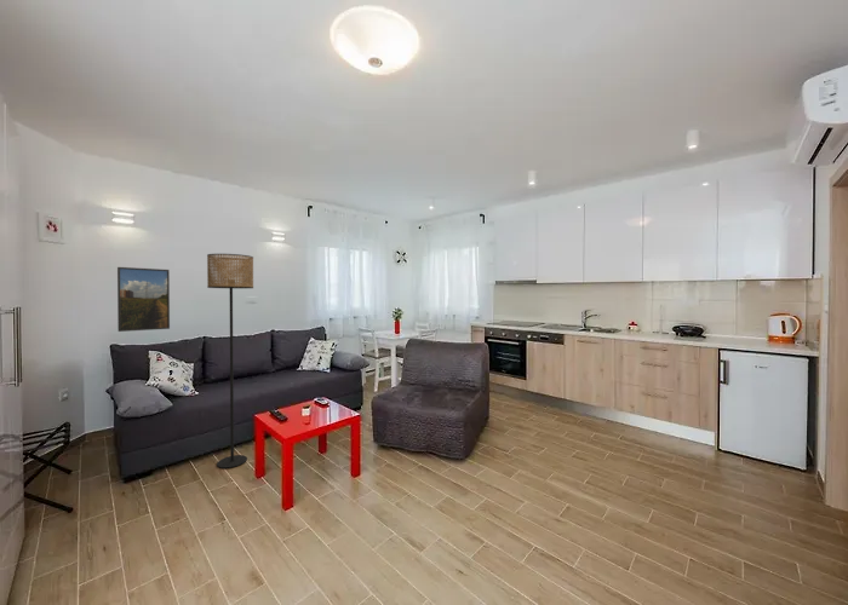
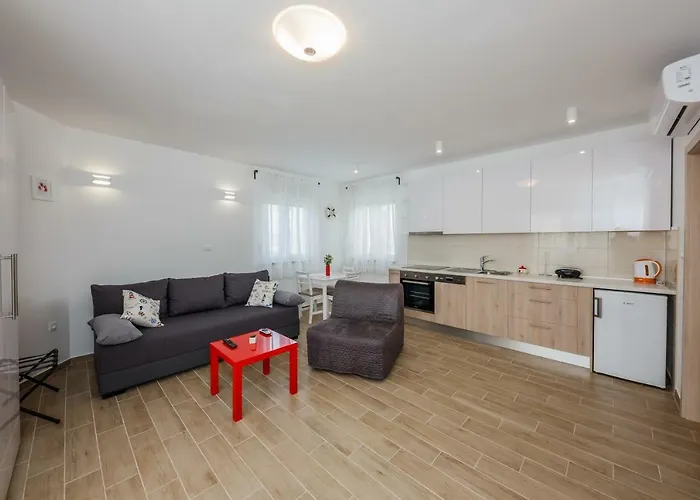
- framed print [116,266,171,333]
- floor lamp [206,253,254,469]
